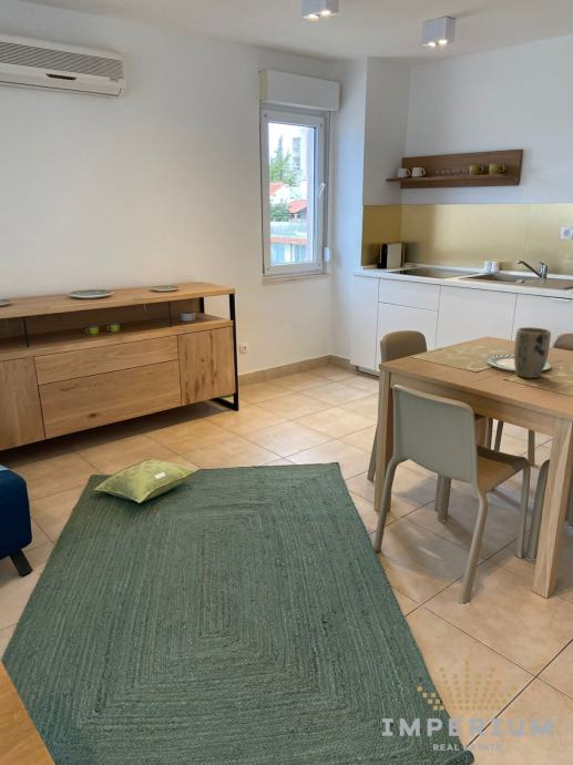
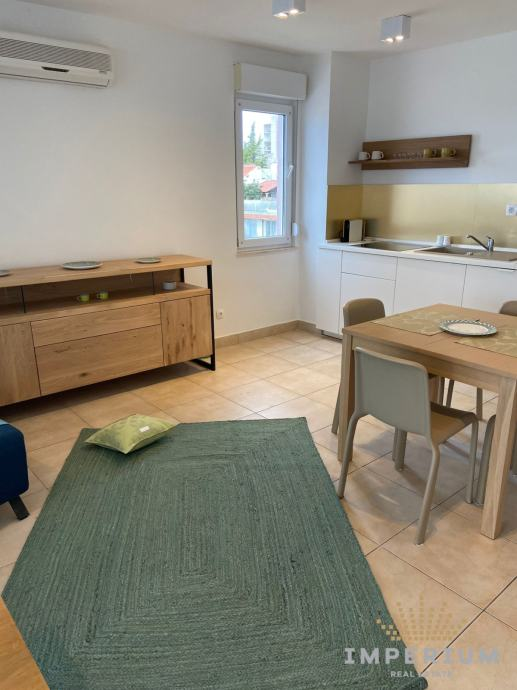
- plant pot [513,326,552,379]
